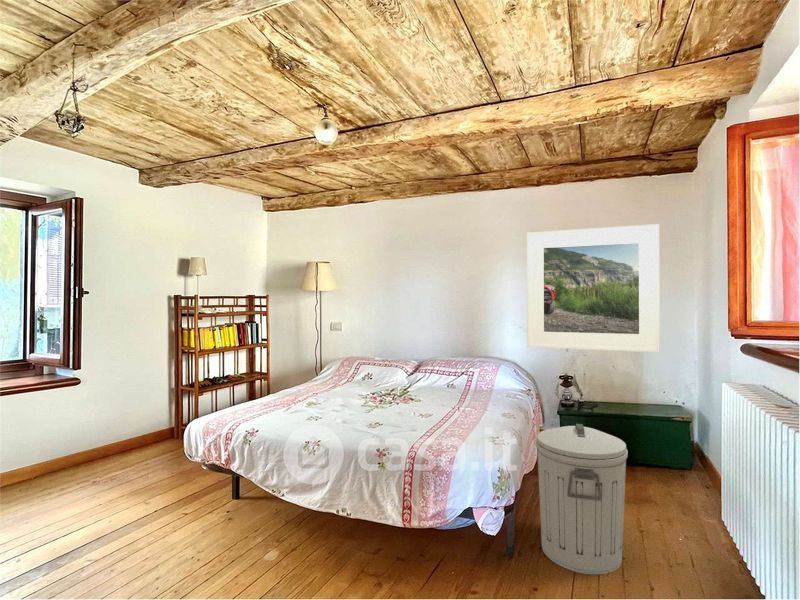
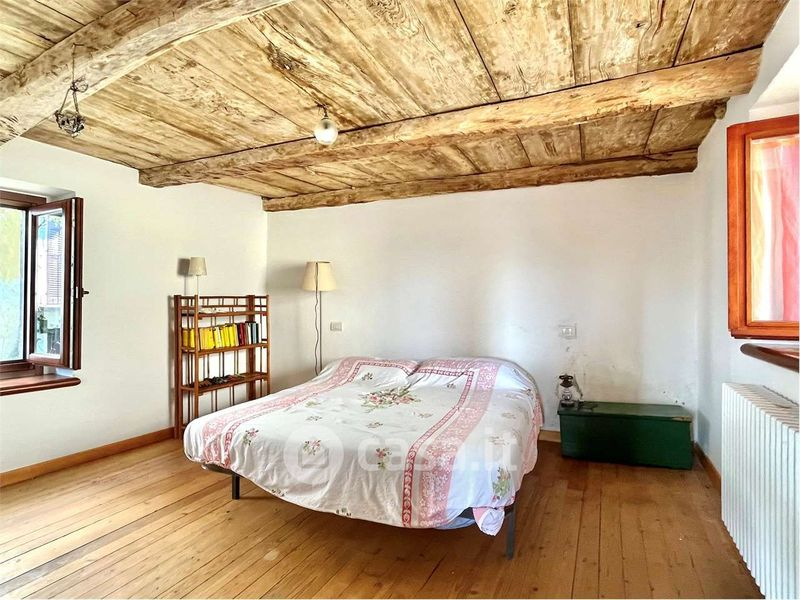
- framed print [526,223,661,353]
- trash can [535,423,629,575]
